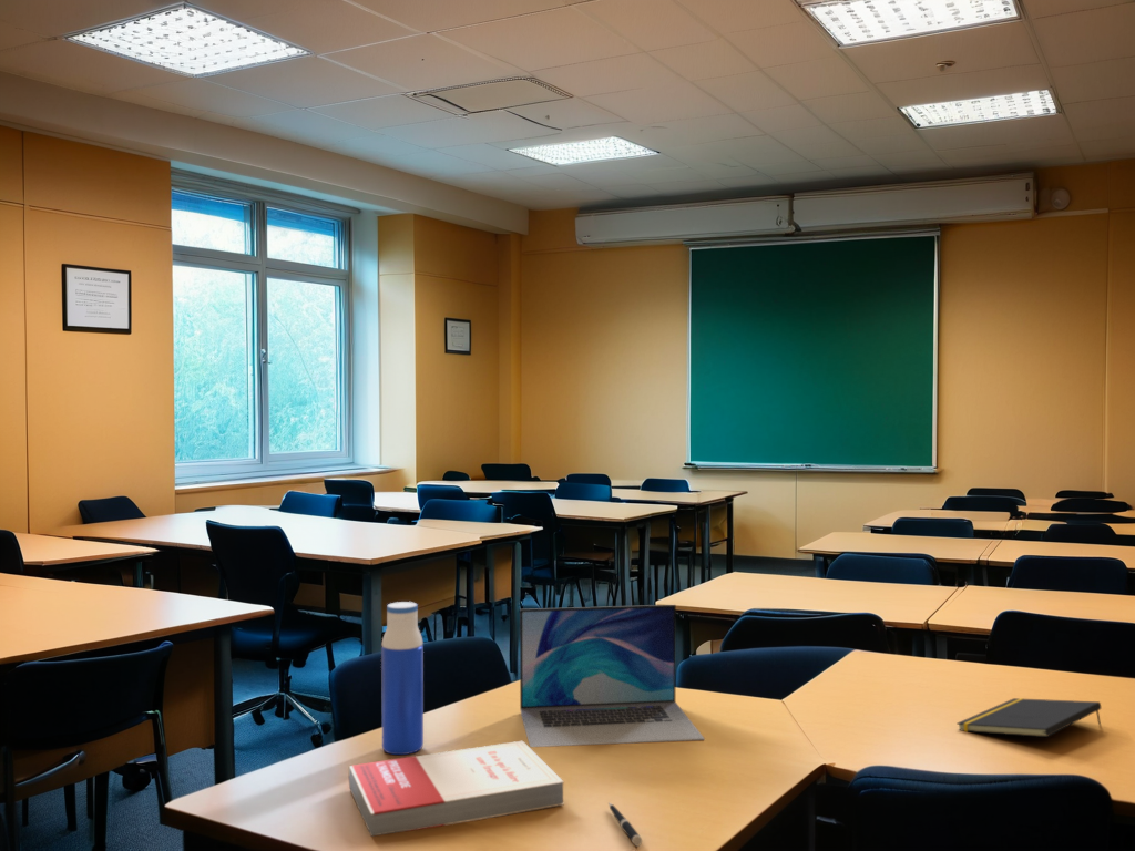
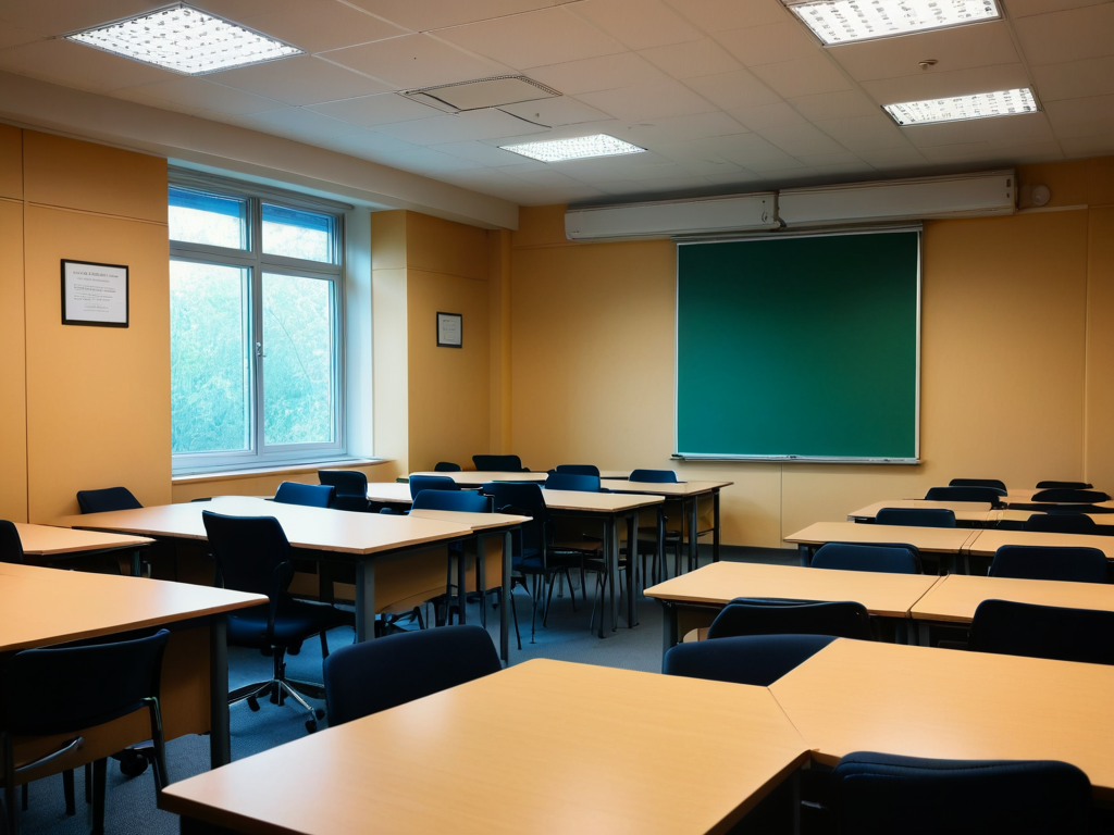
- water bottle [380,601,425,756]
- book [348,740,565,838]
- notepad [955,697,1102,738]
- laptop [519,604,706,748]
- pen [607,801,643,848]
